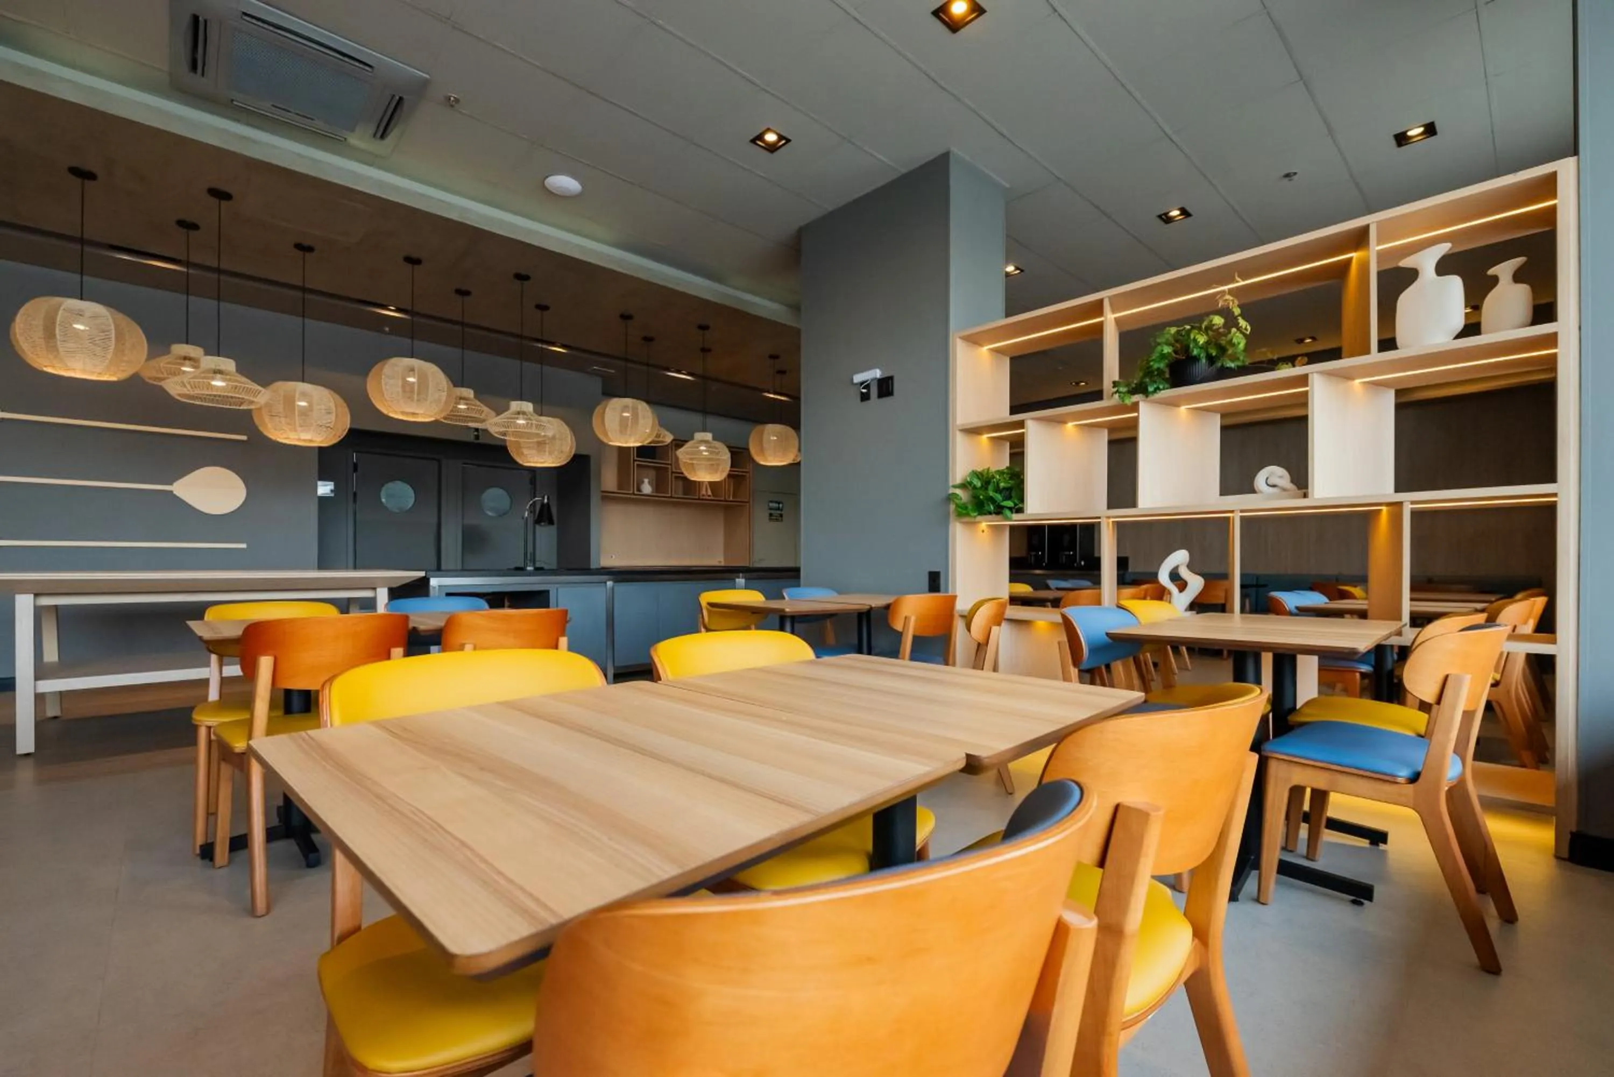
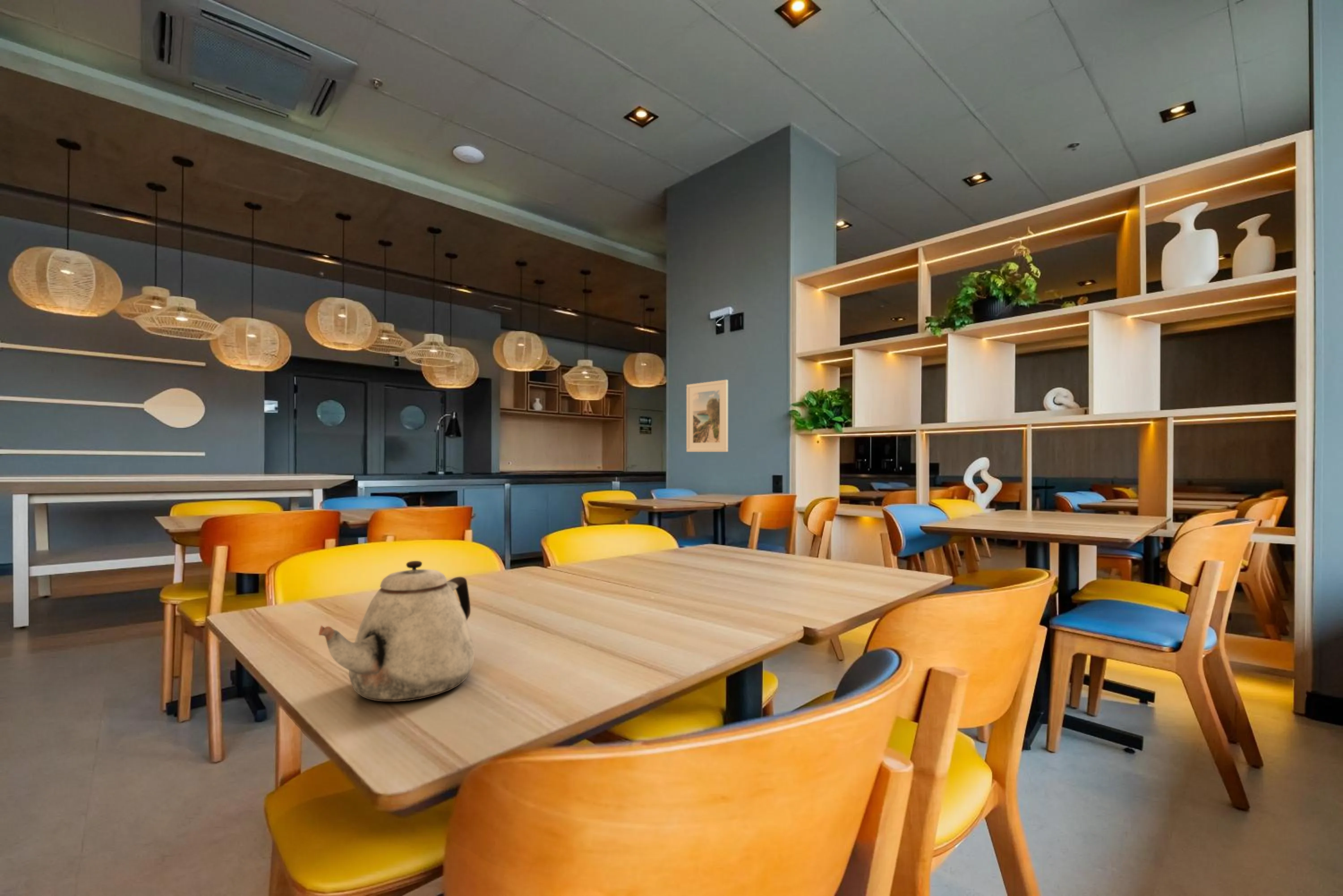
+ teapot [318,560,475,702]
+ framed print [686,380,728,452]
